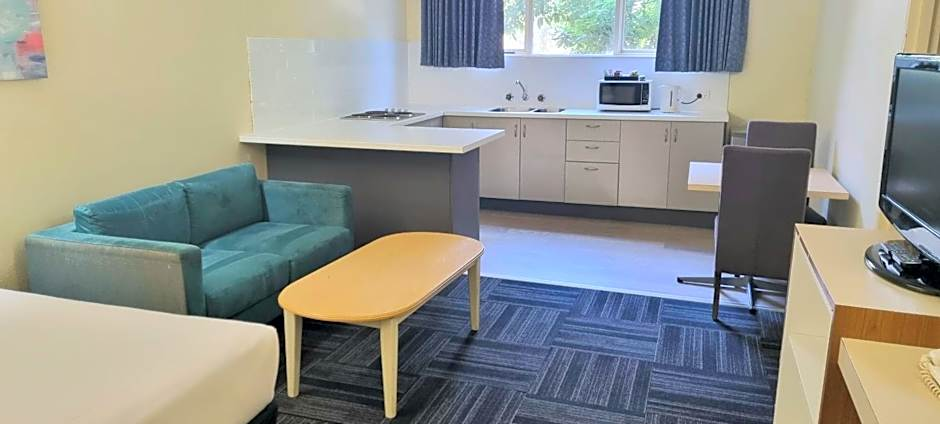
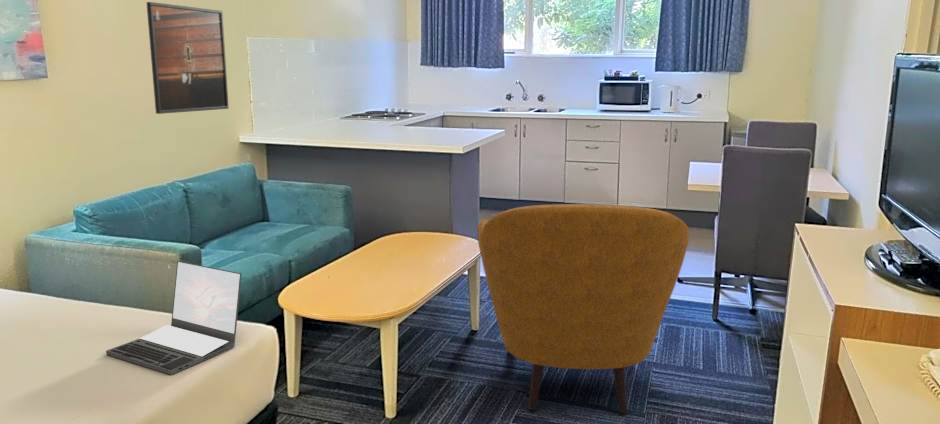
+ armchair [477,203,690,414]
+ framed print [146,1,230,115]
+ laptop [105,260,243,376]
